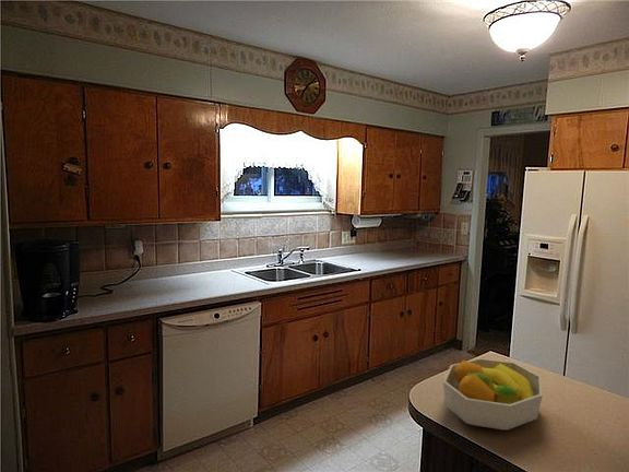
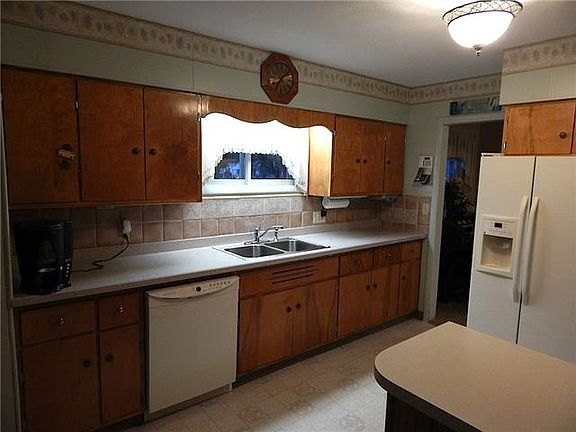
- fruit bowl [442,357,544,430]
